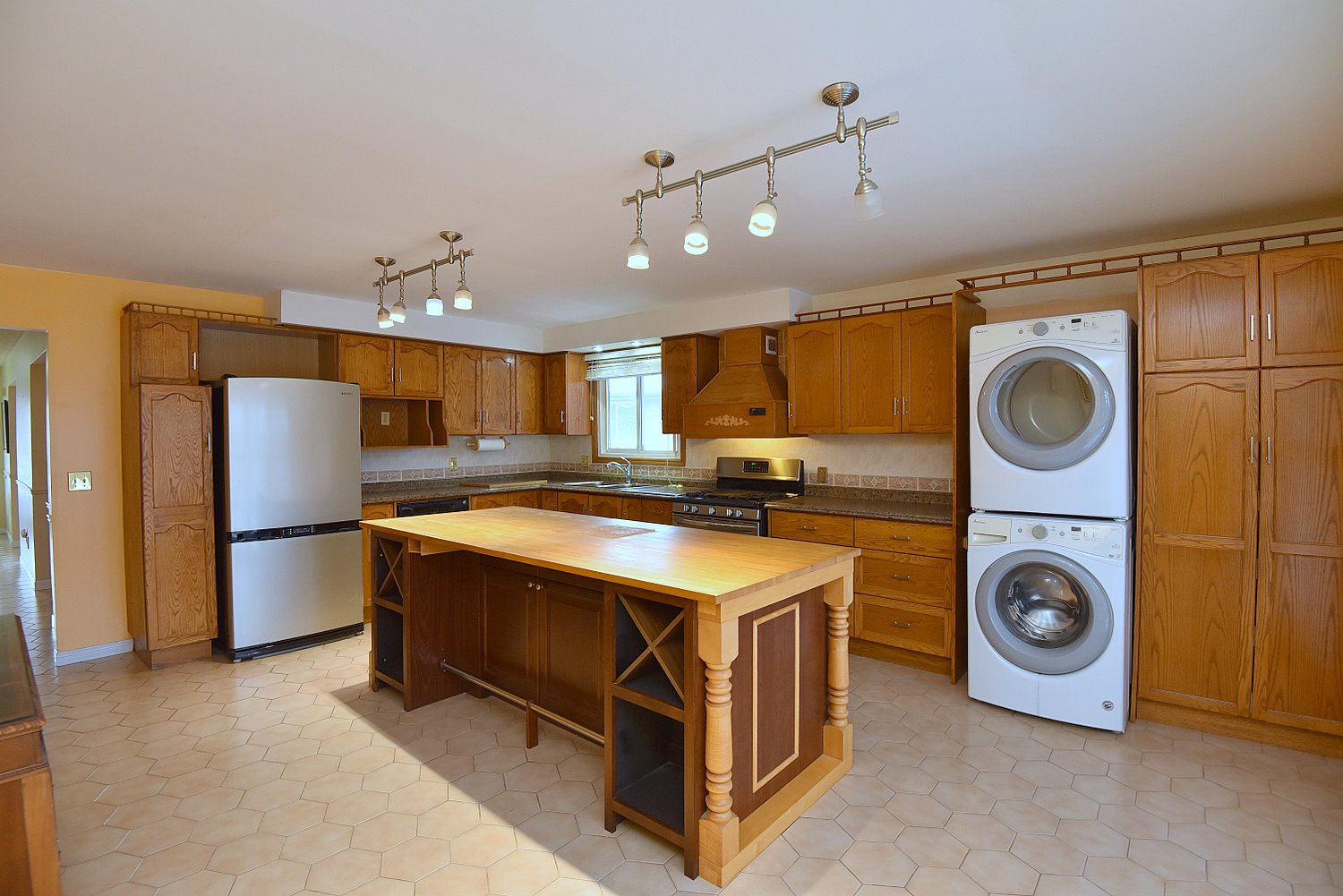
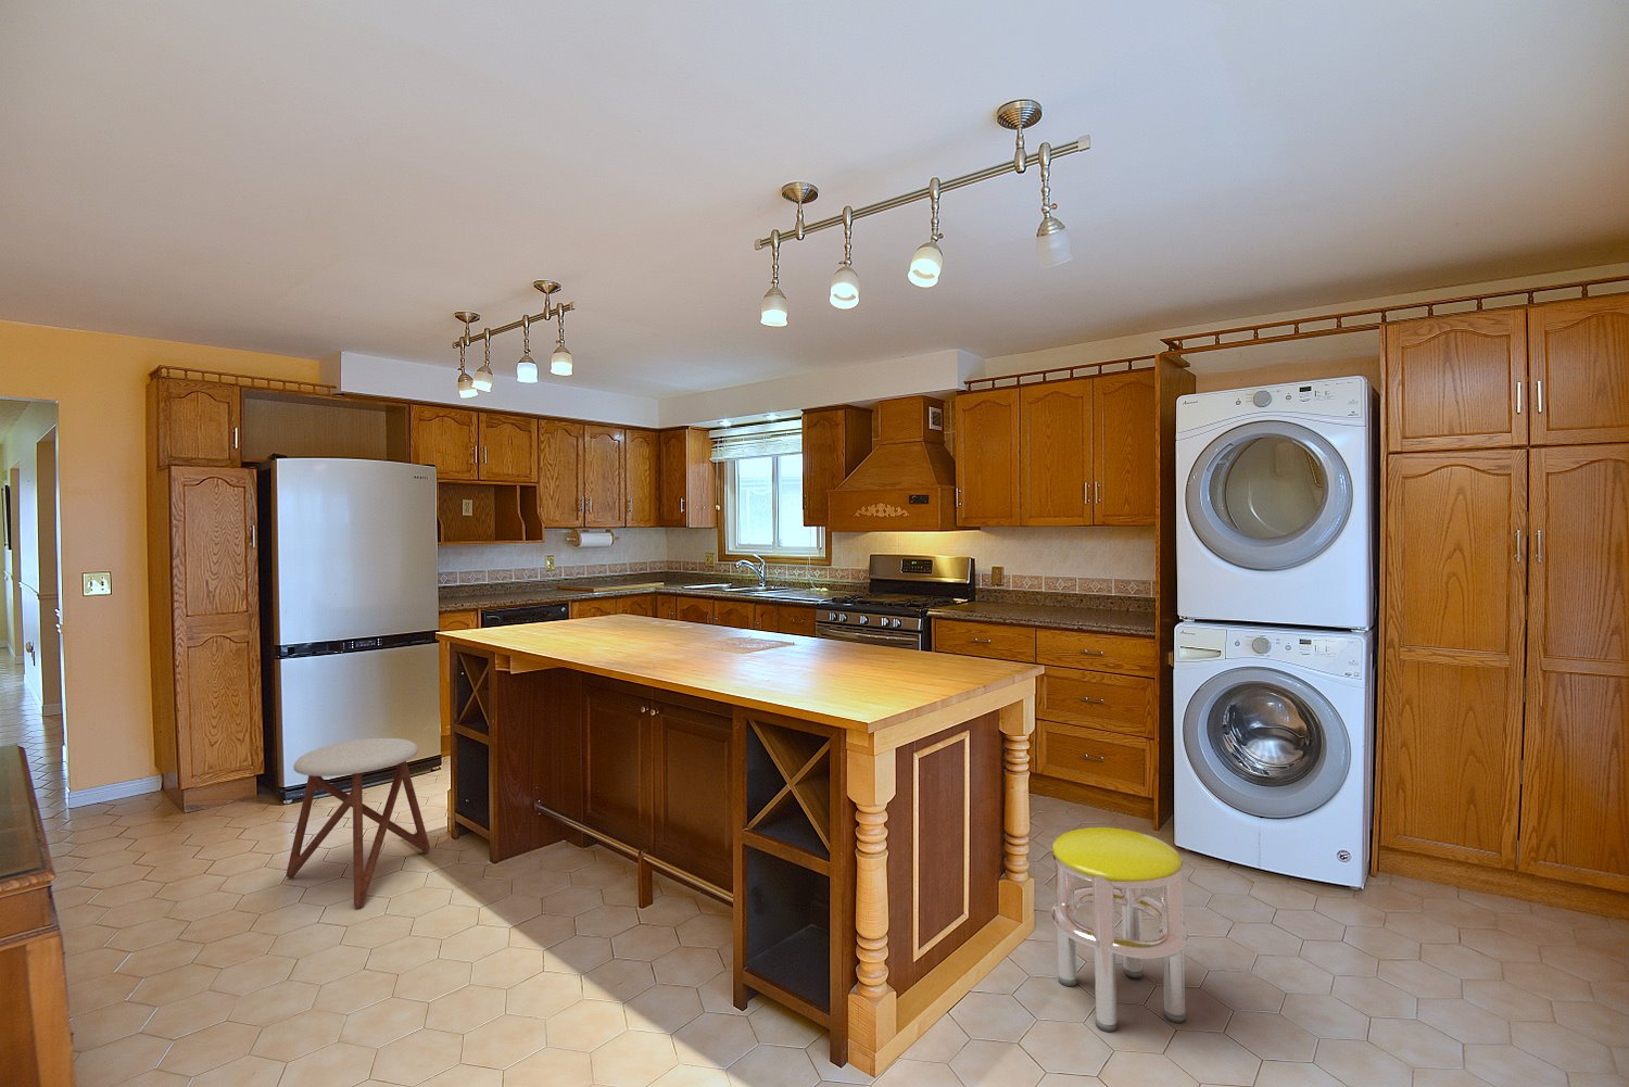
+ stool [1050,826,1187,1032]
+ stool [285,738,431,909]
